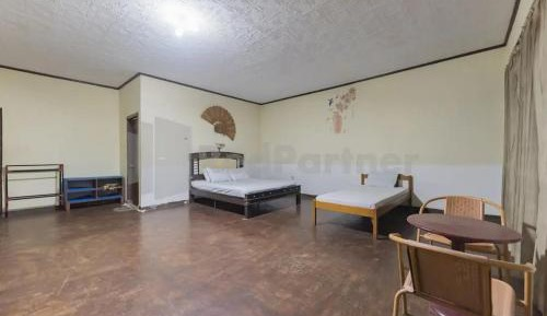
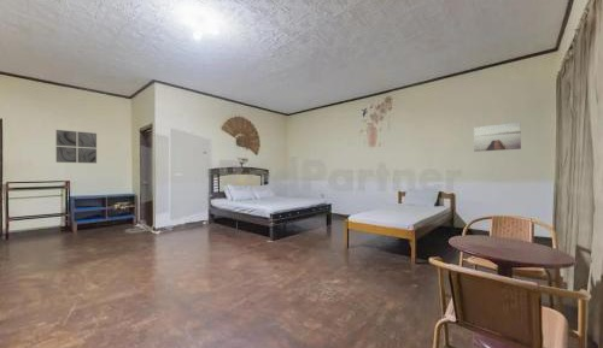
+ wall art [55,129,98,164]
+ wall art [473,122,522,153]
